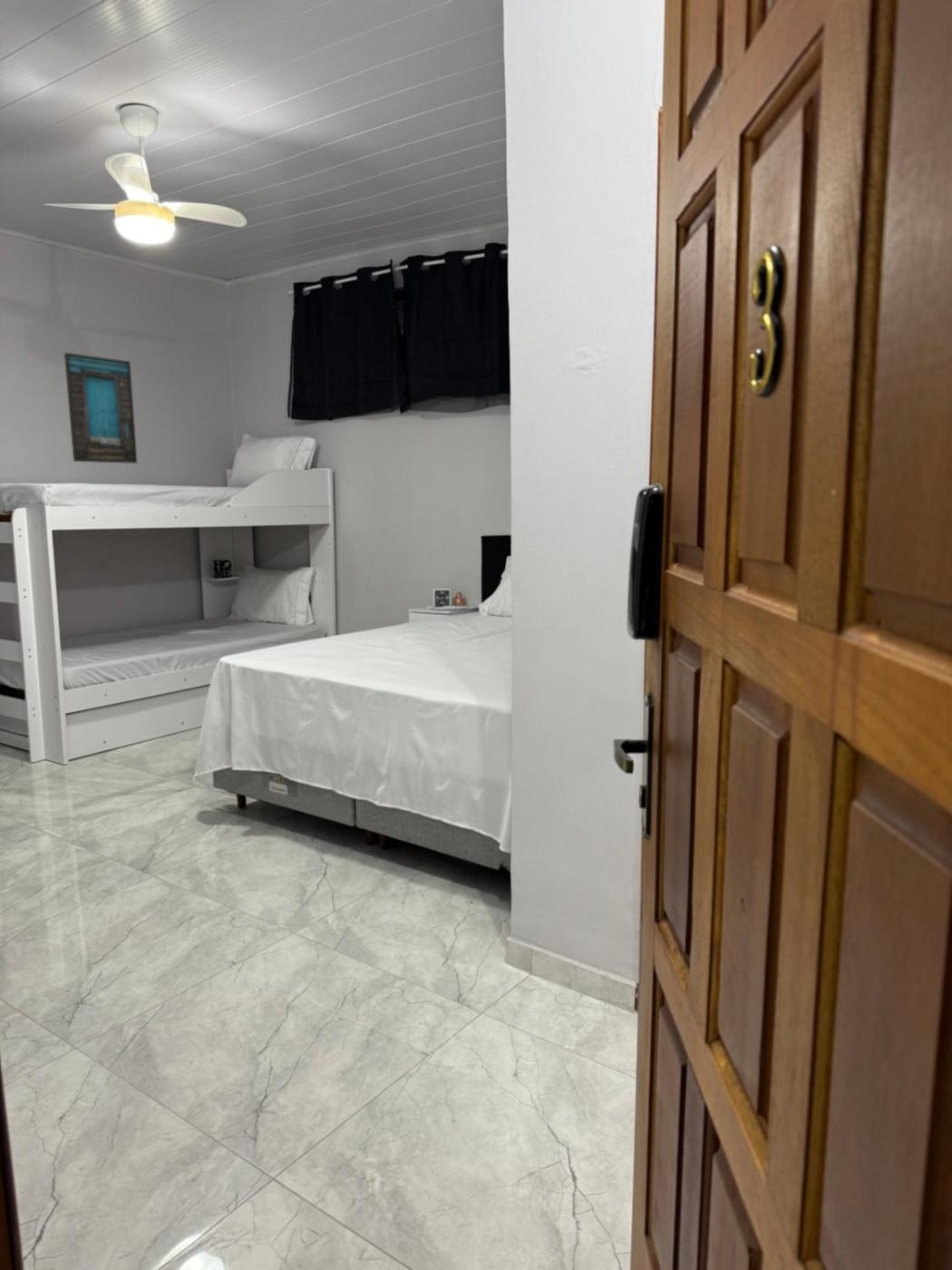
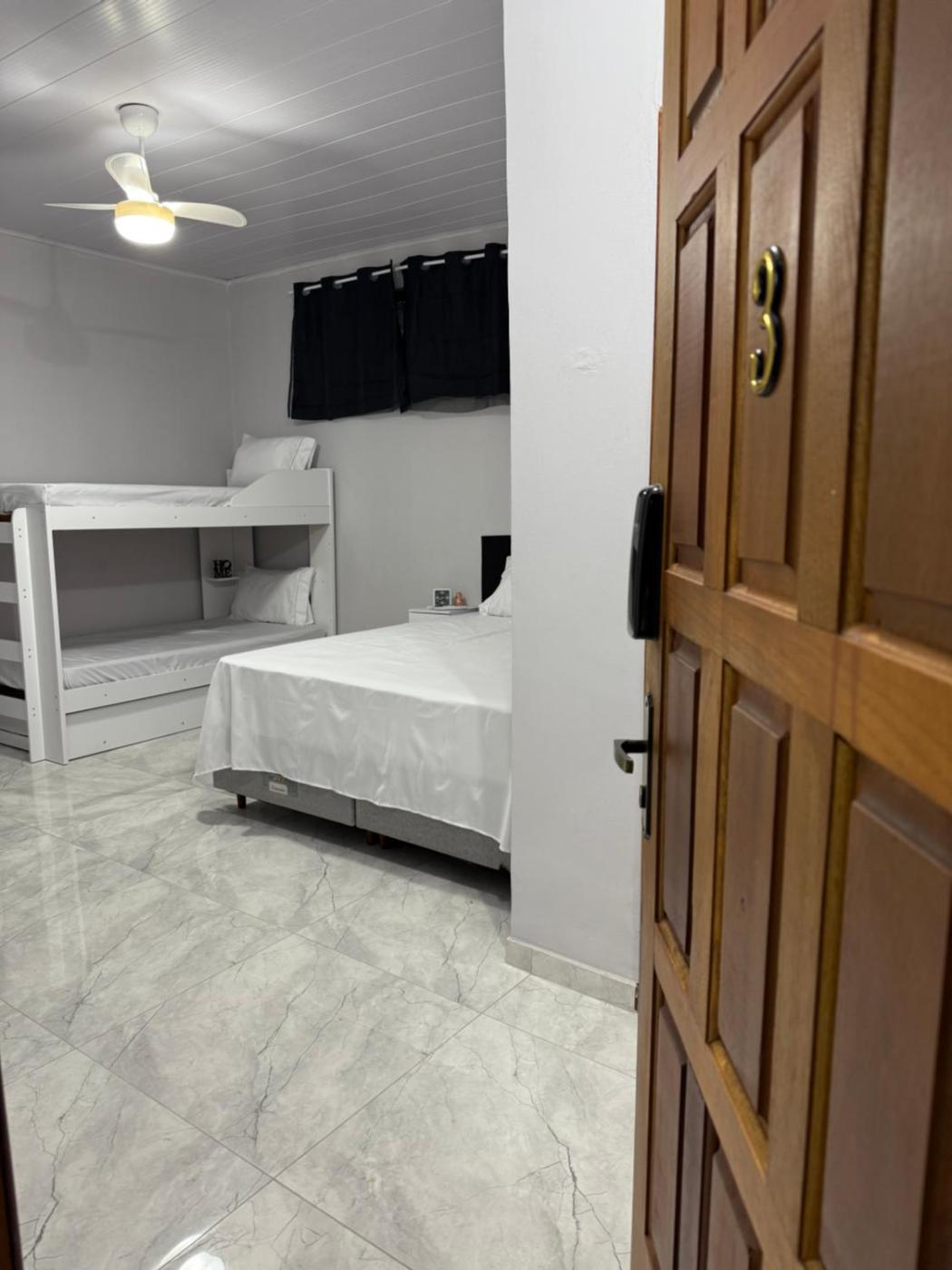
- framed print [63,352,138,464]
